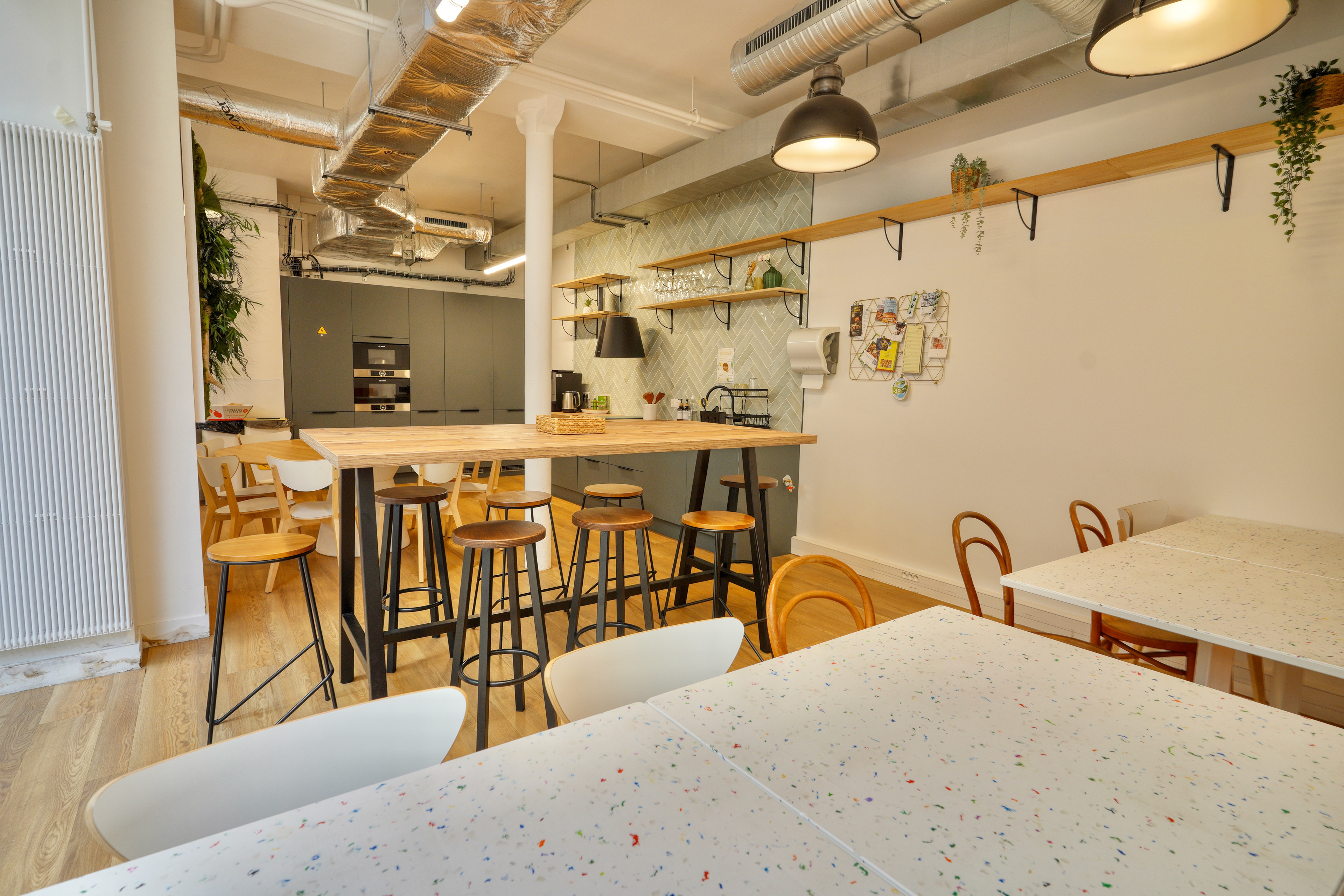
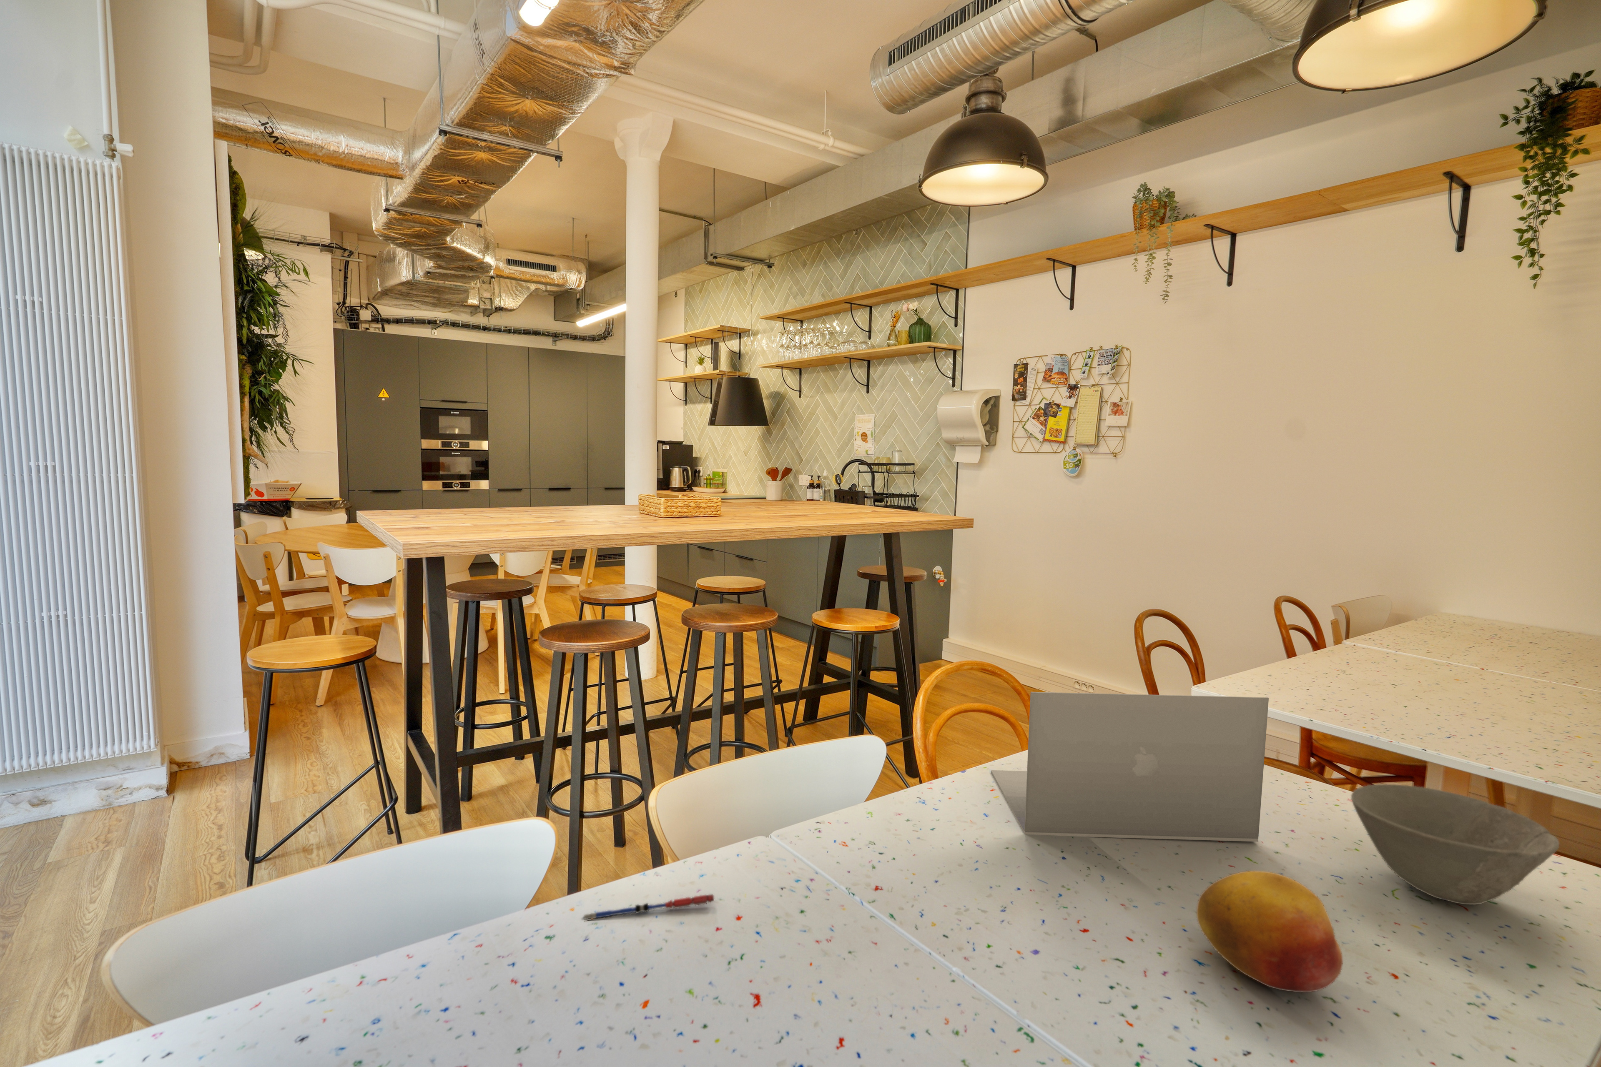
+ laptop [991,692,1269,842]
+ fruit [1196,871,1344,992]
+ pen [584,893,715,922]
+ bowl [1351,784,1559,905]
